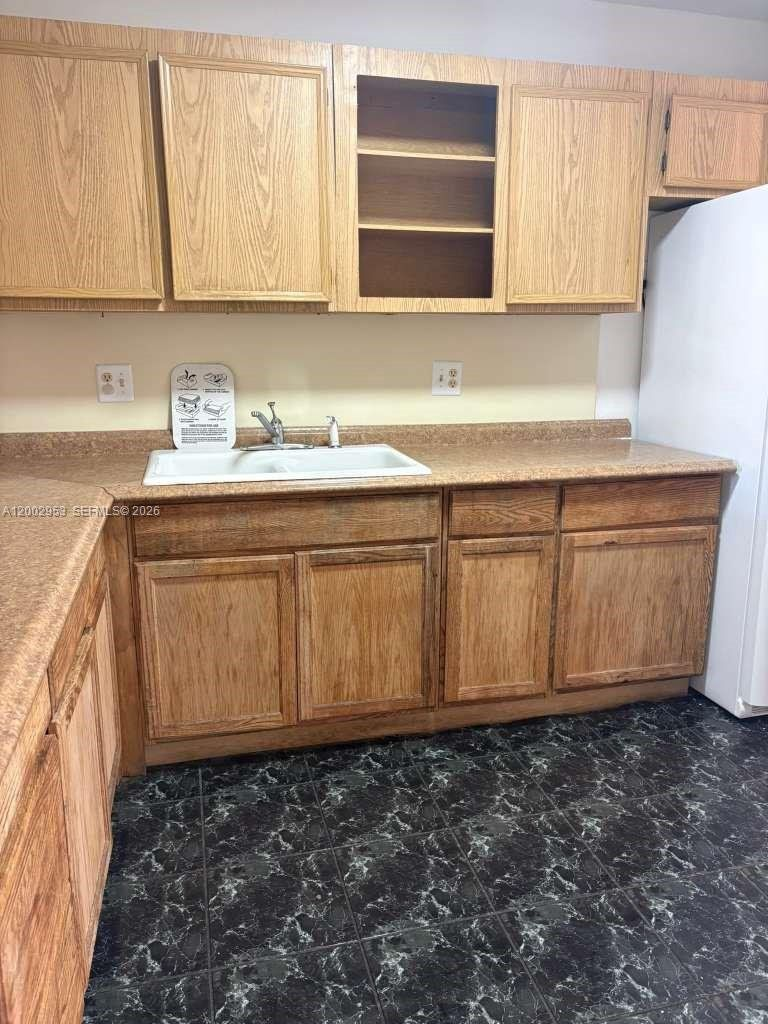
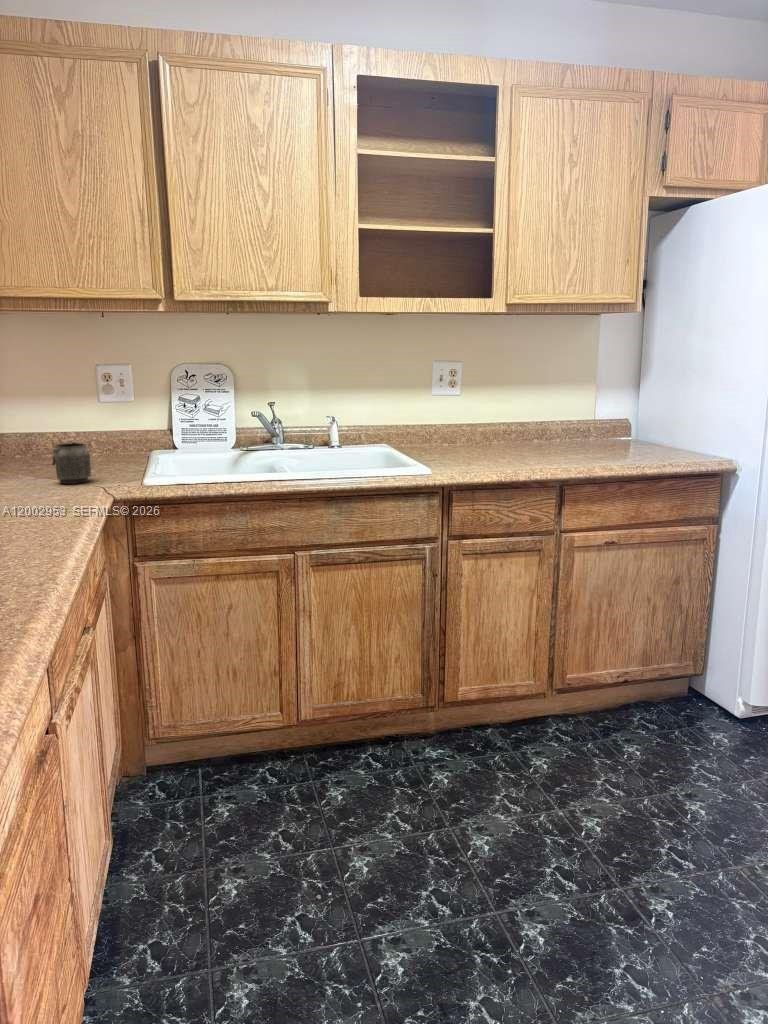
+ mug [51,441,92,485]
